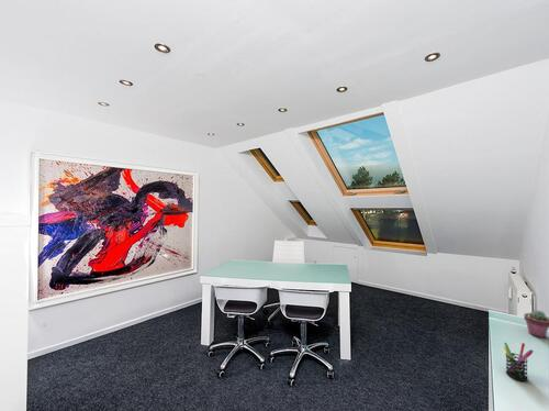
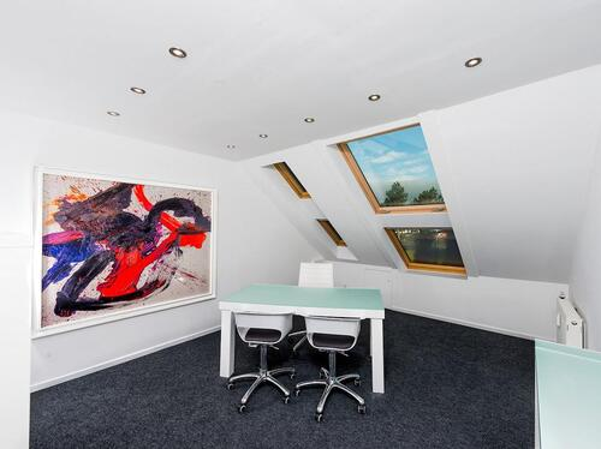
- potted succulent [523,309,549,338]
- pen holder [503,342,535,382]
